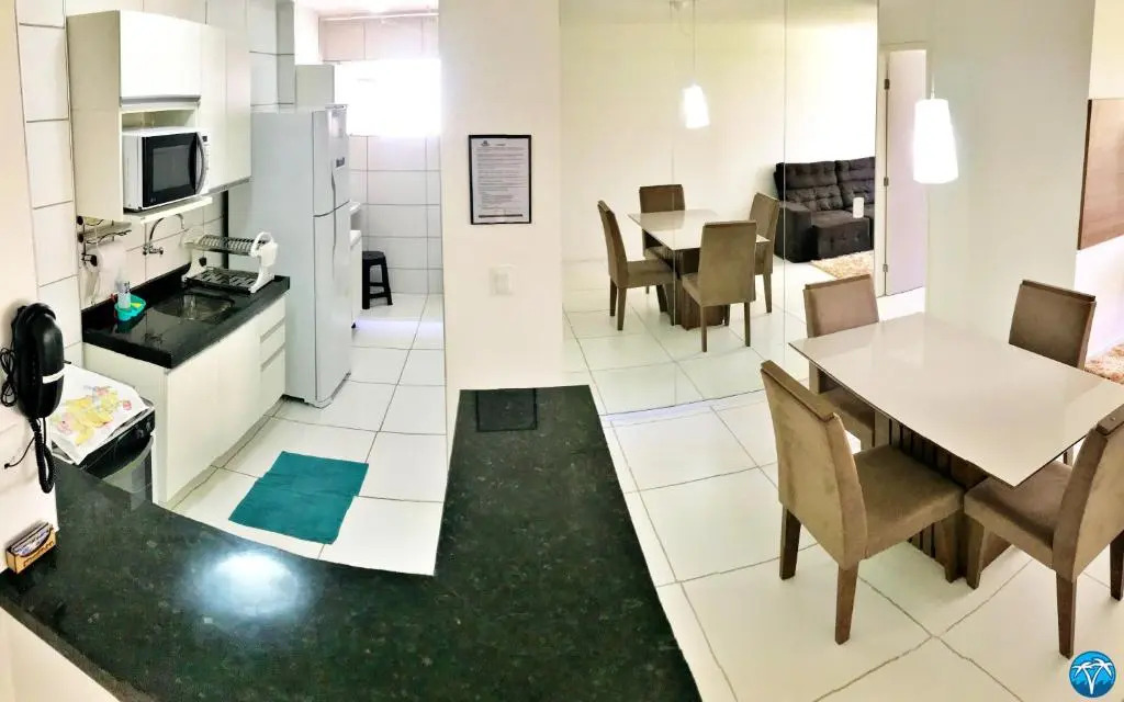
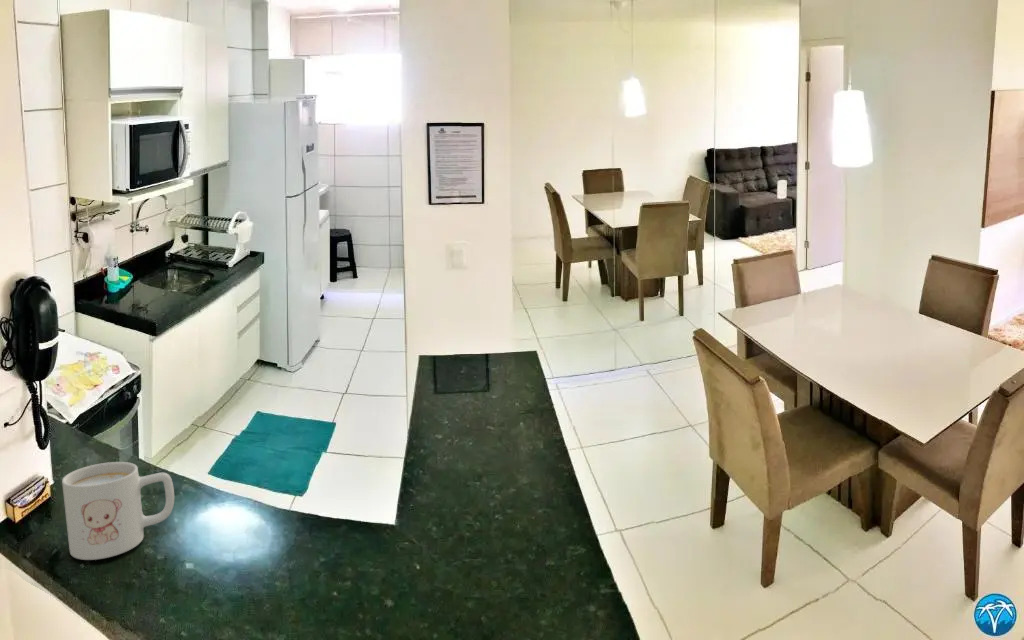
+ mug [61,461,175,561]
